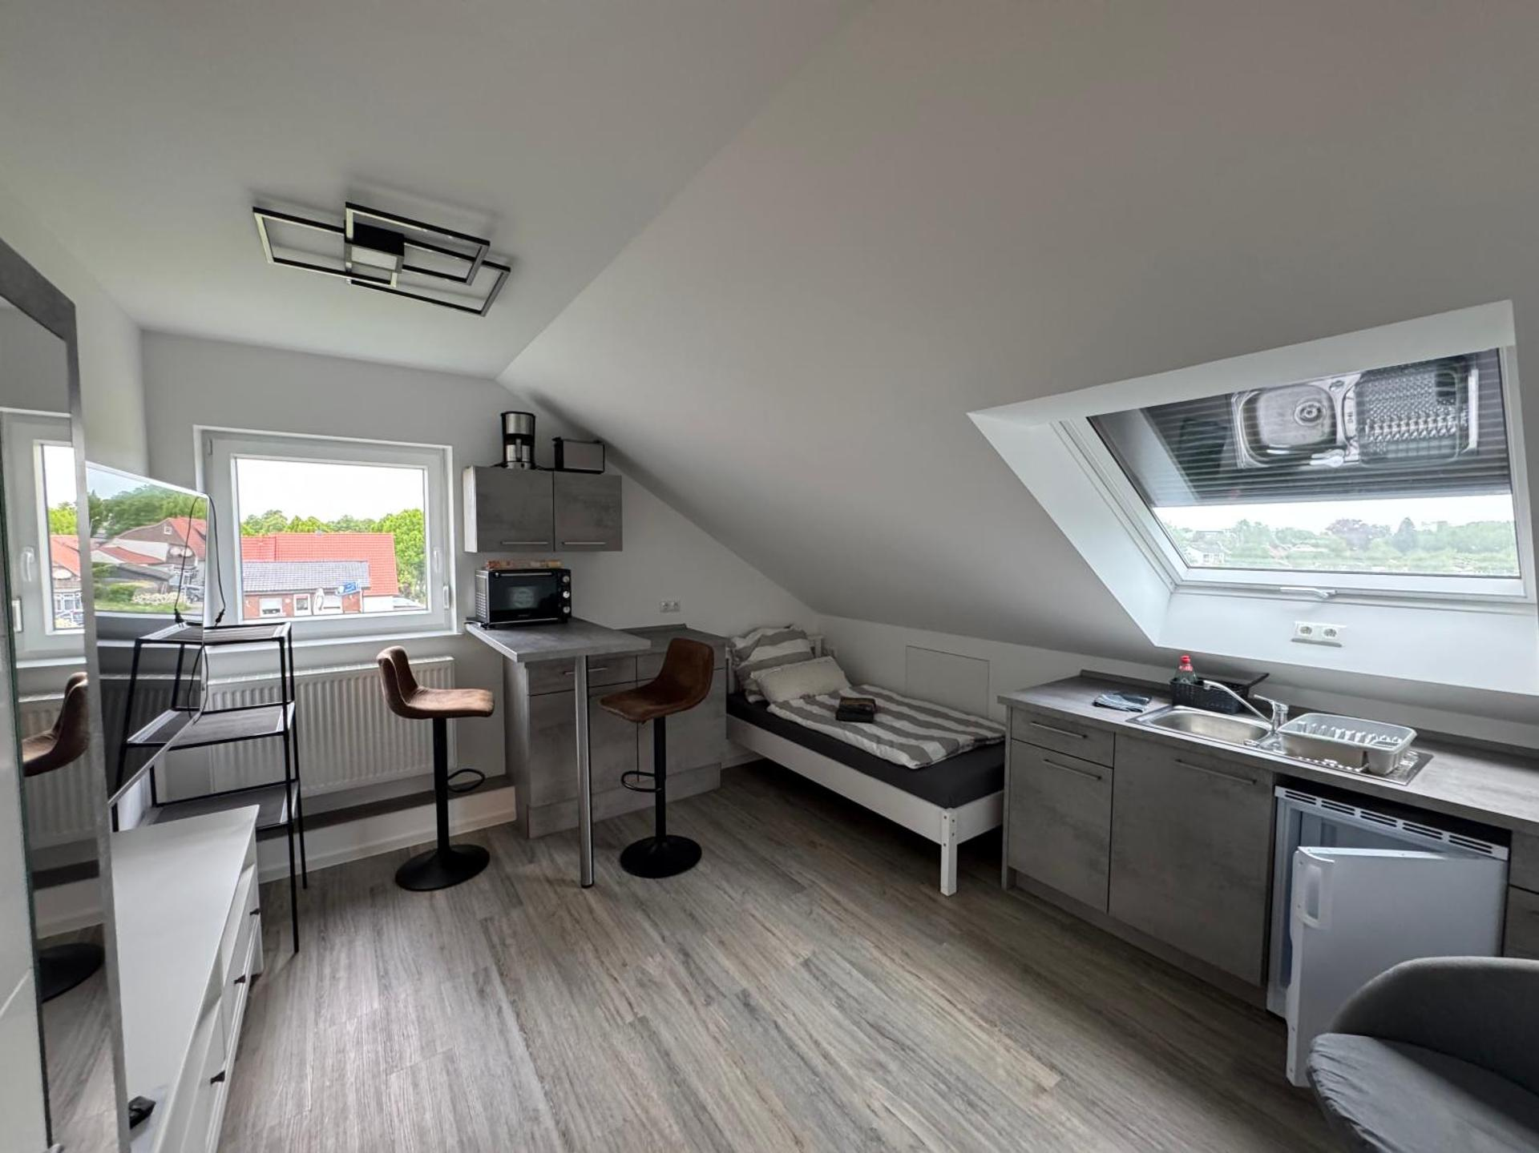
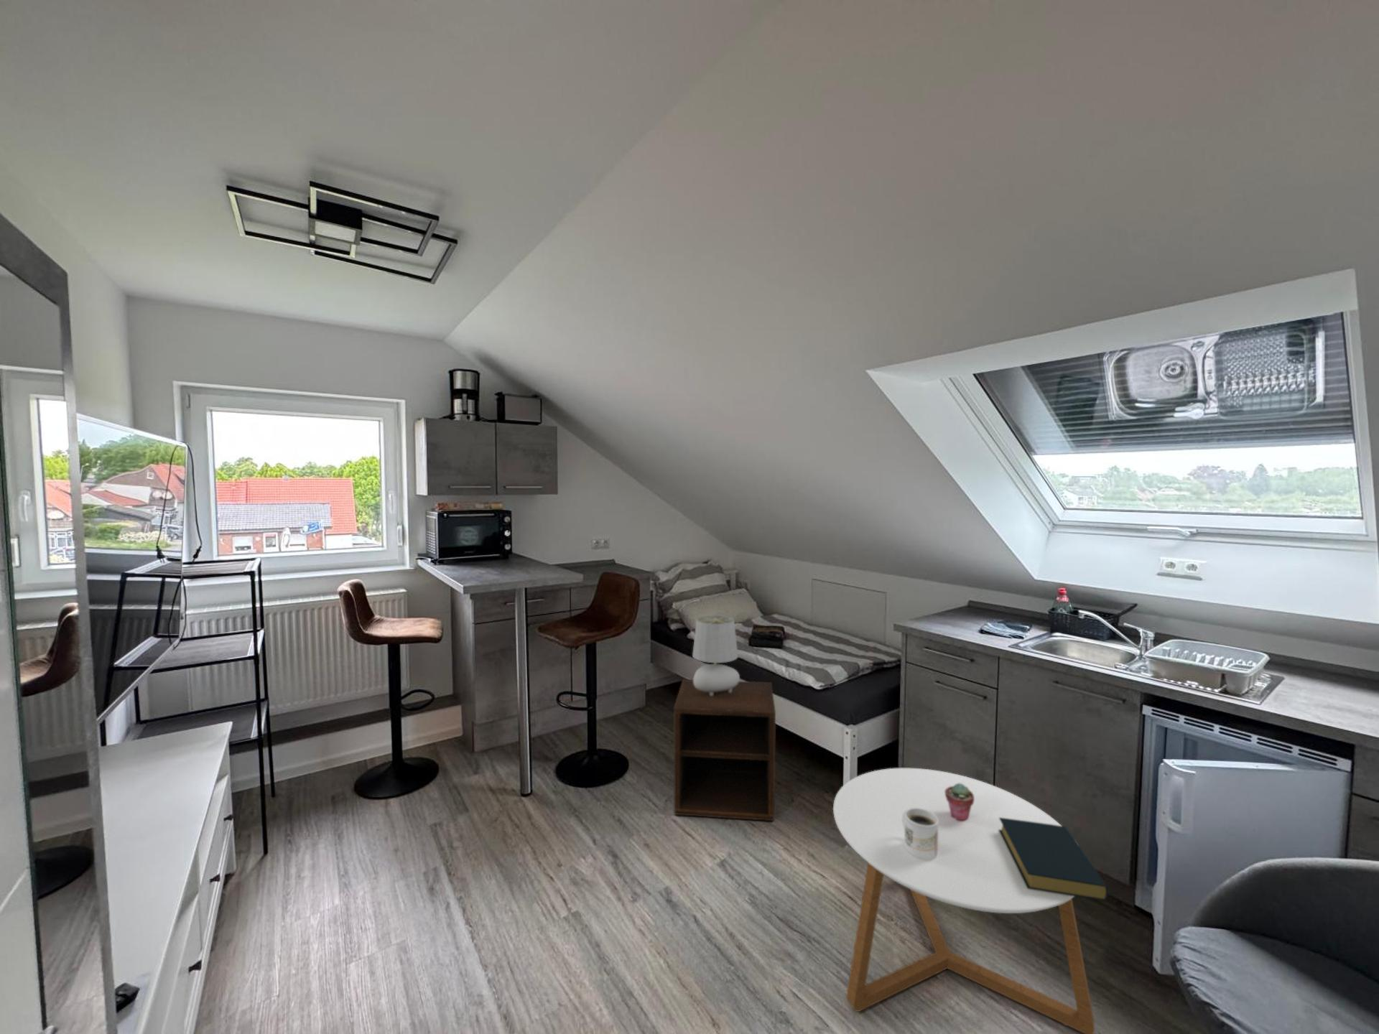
+ hardback book [999,818,1109,901]
+ coffee table [833,768,1095,1034]
+ table lamp [692,615,741,696]
+ mug [902,808,939,860]
+ potted succulent [945,783,974,821]
+ nightstand [673,679,776,821]
